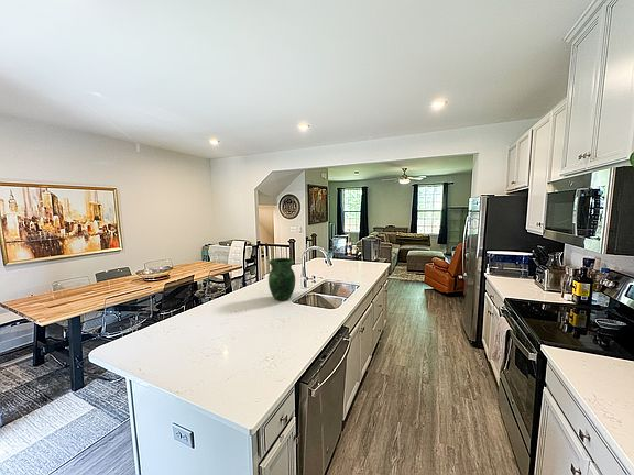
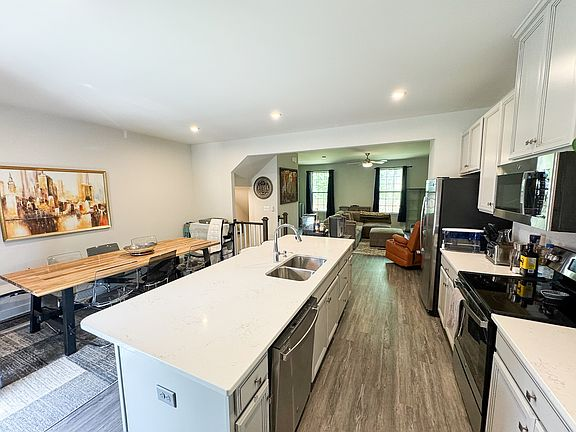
- vase [267,257,296,301]
